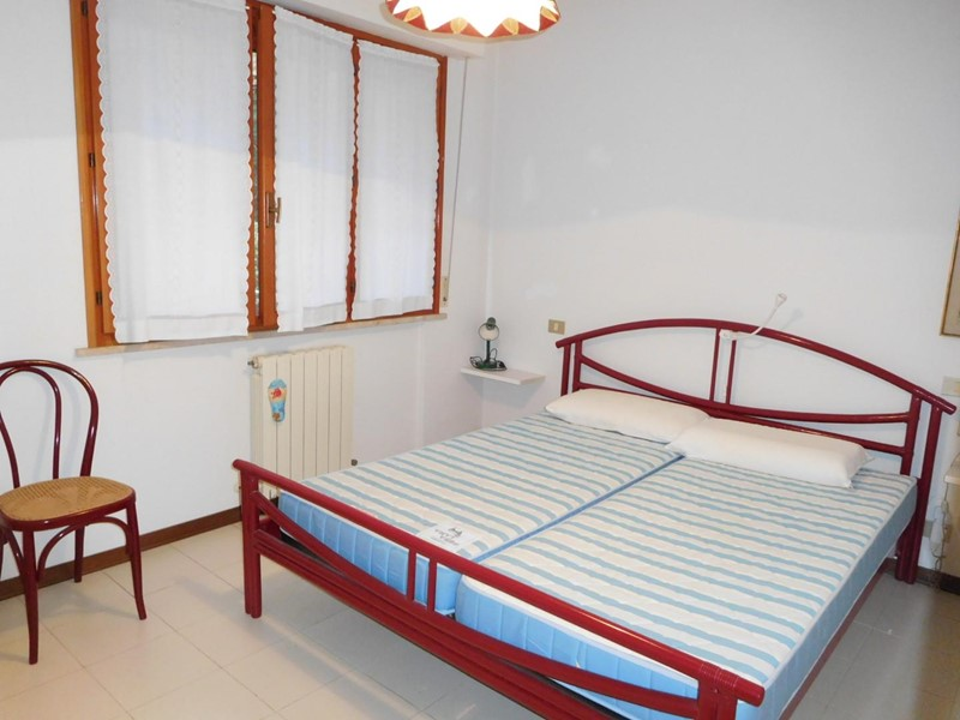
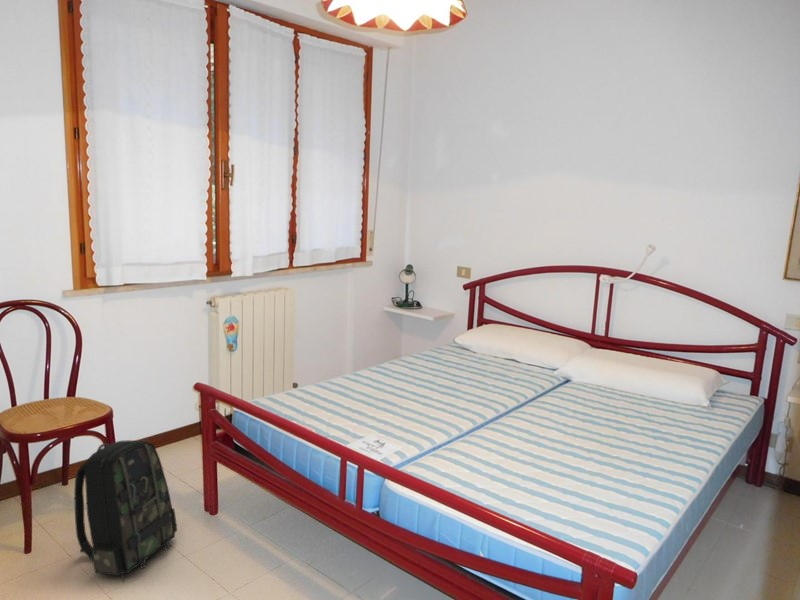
+ backpack [73,439,178,584]
